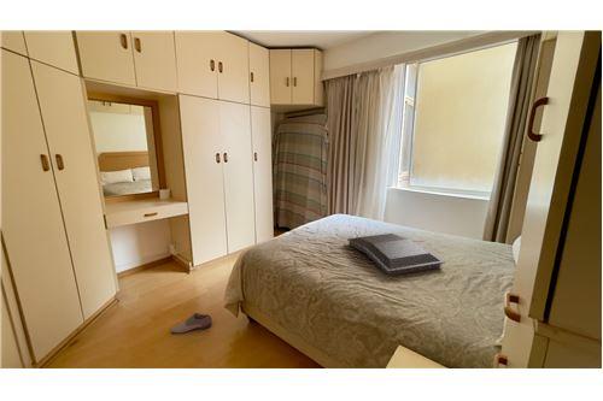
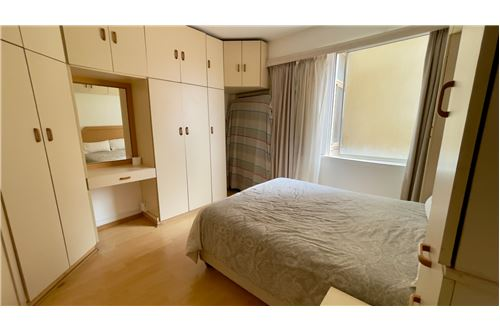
- serving tray [346,232,446,277]
- shoe [170,312,213,335]
